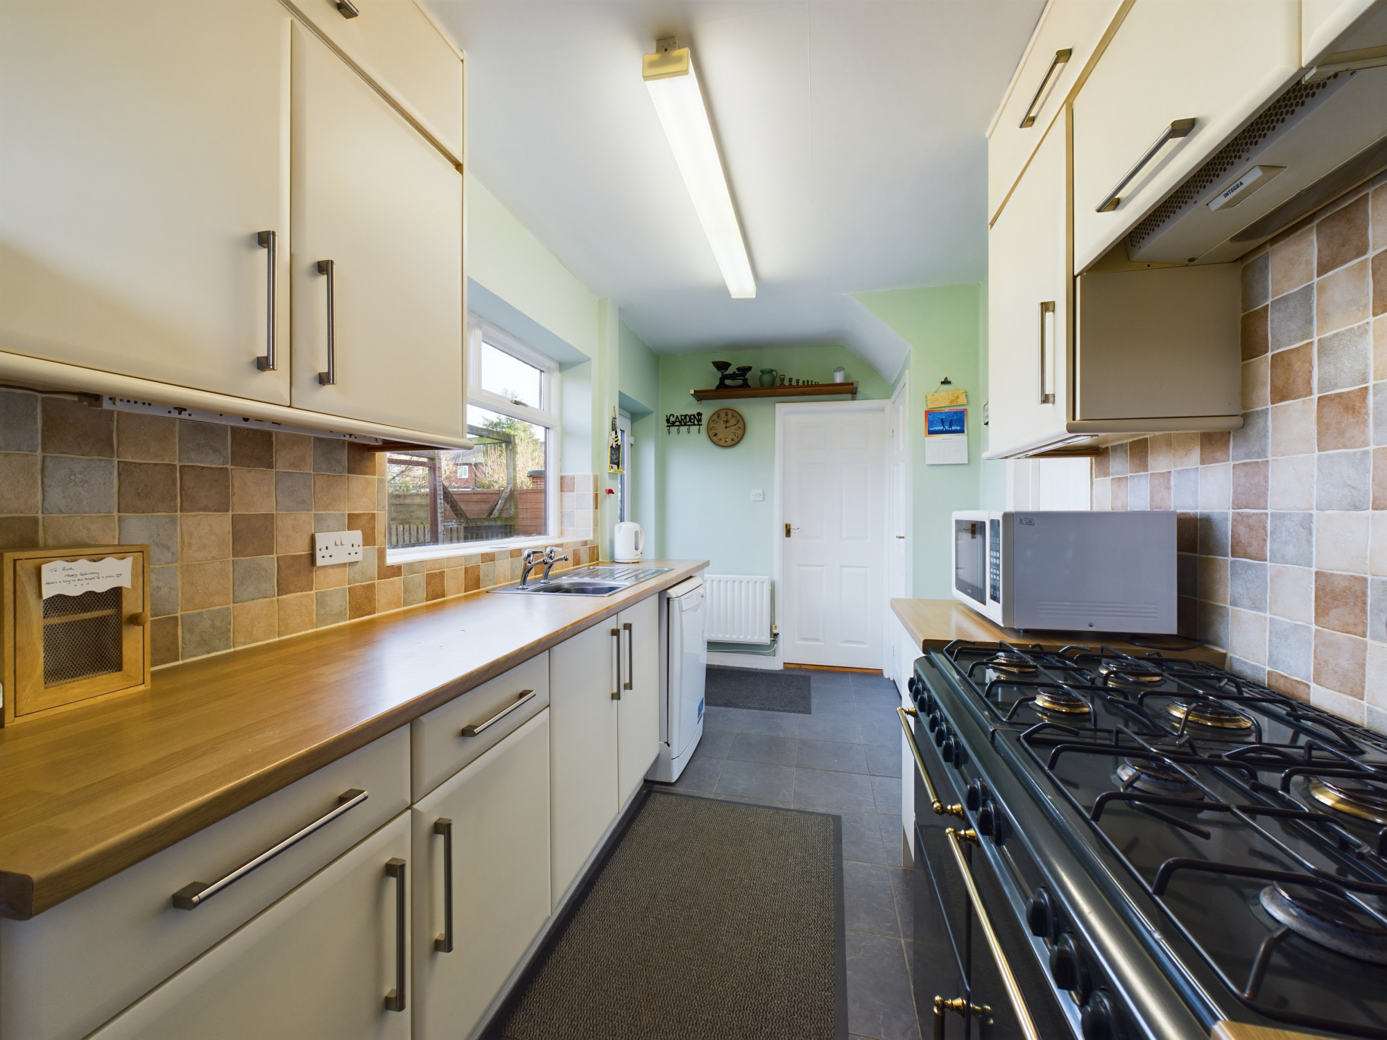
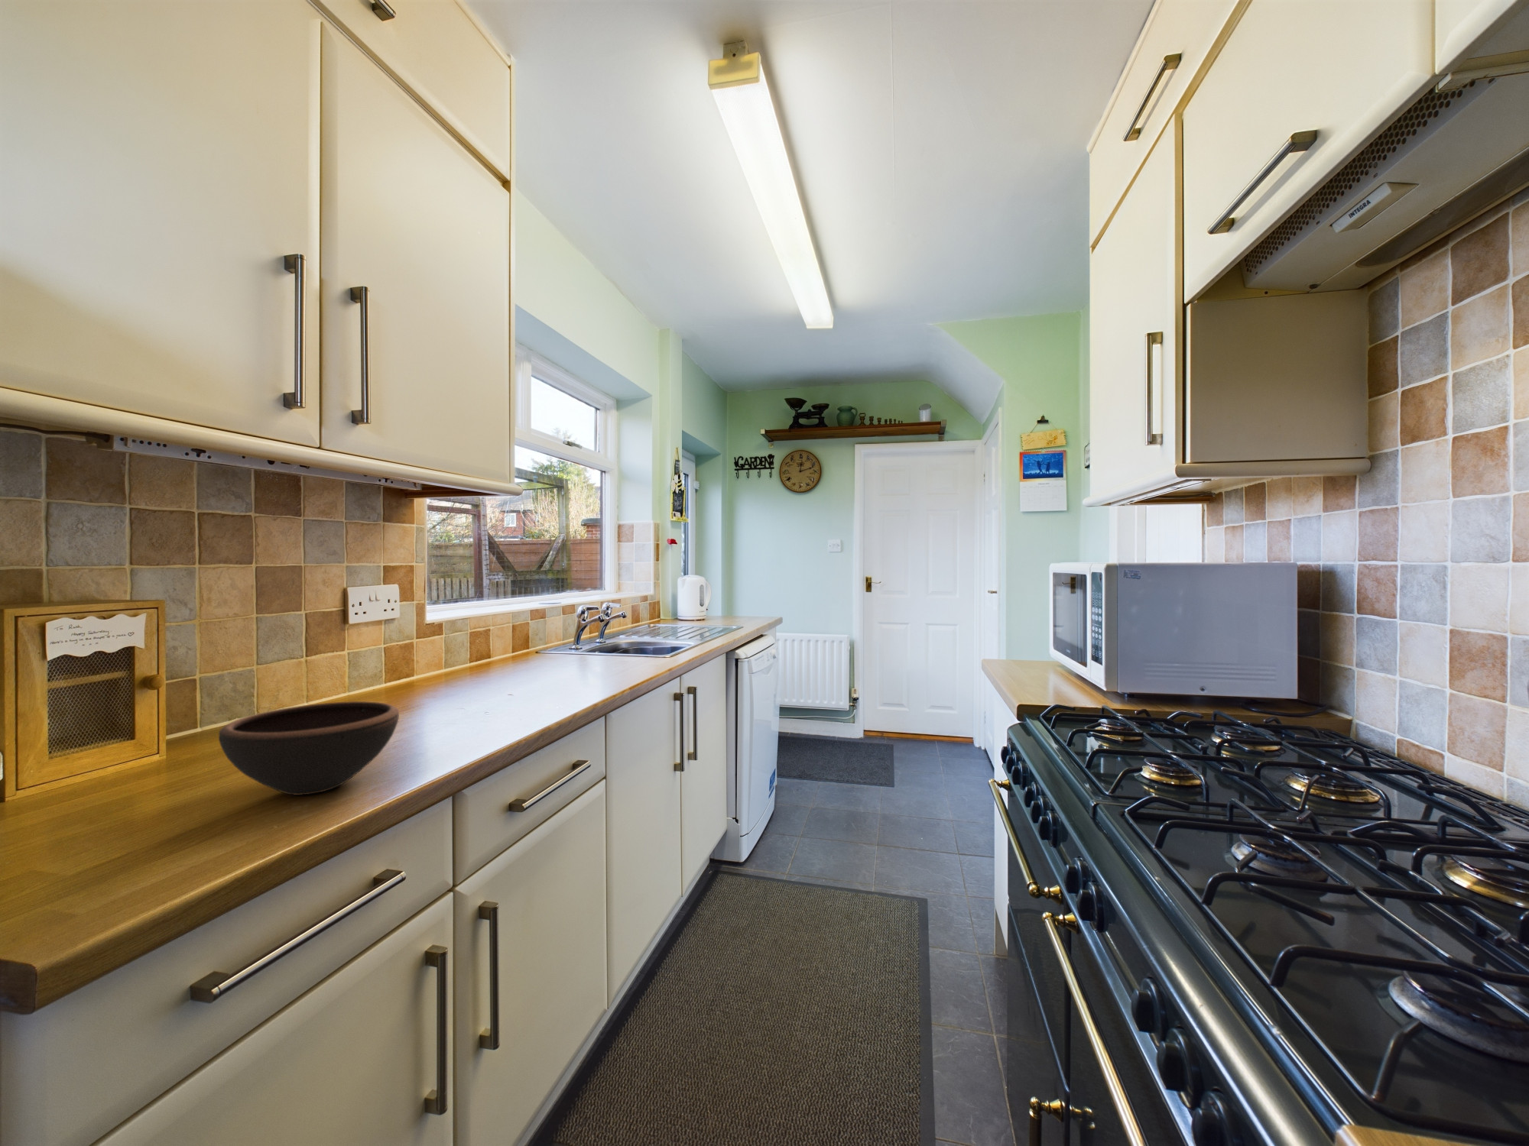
+ bowl [218,701,400,796]
